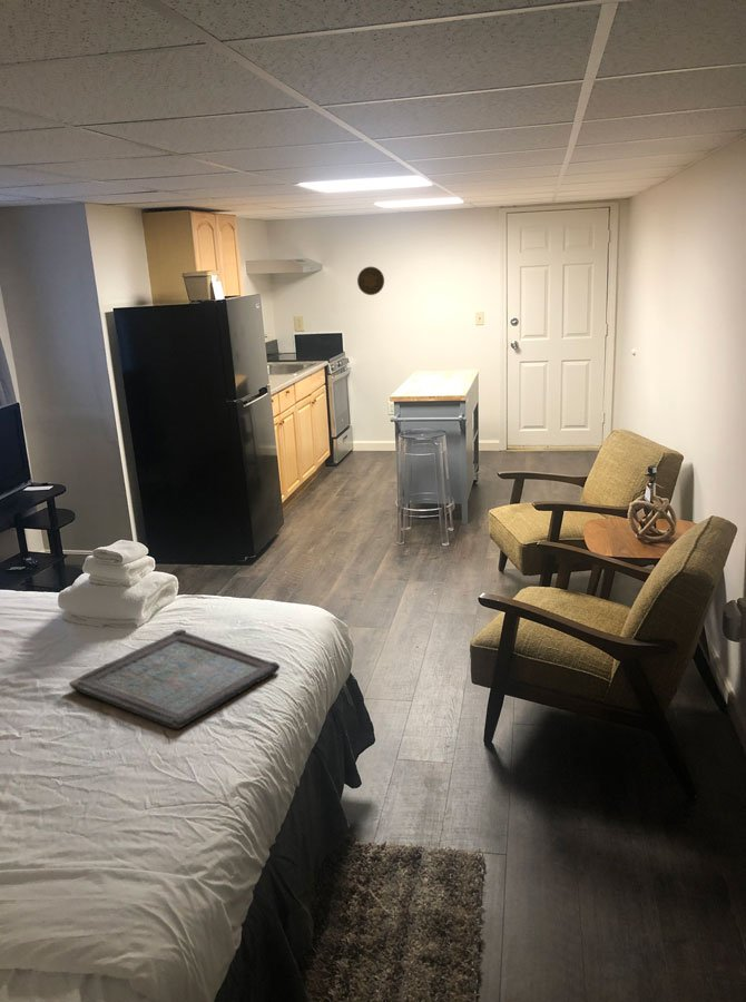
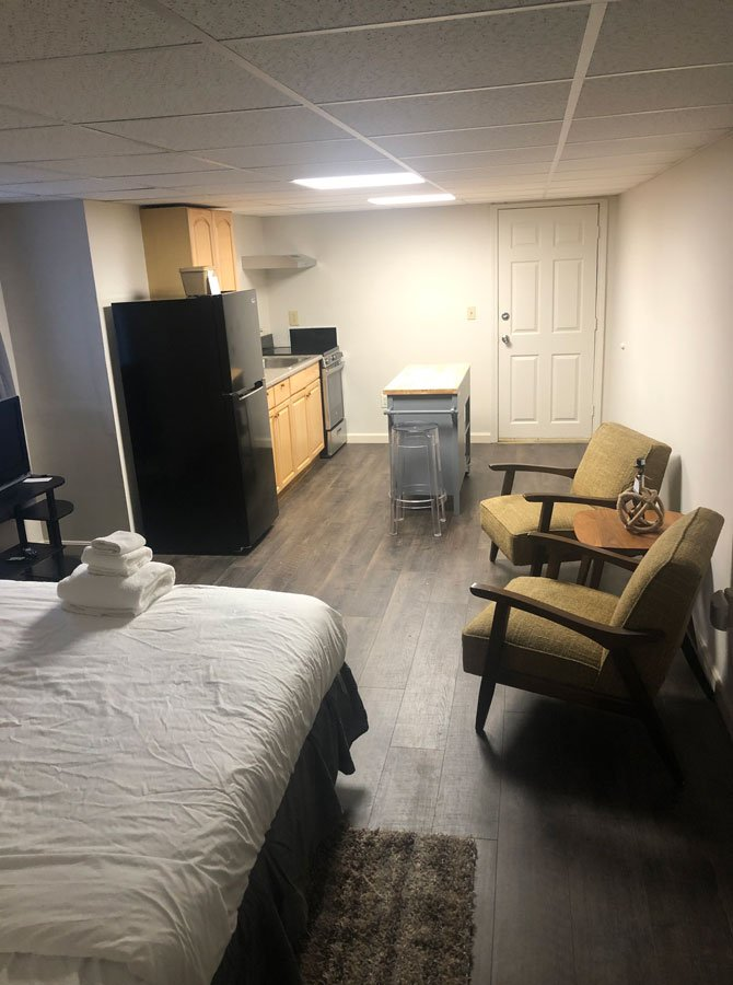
- decorative plate [356,266,385,296]
- serving tray [68,629,281,730]
